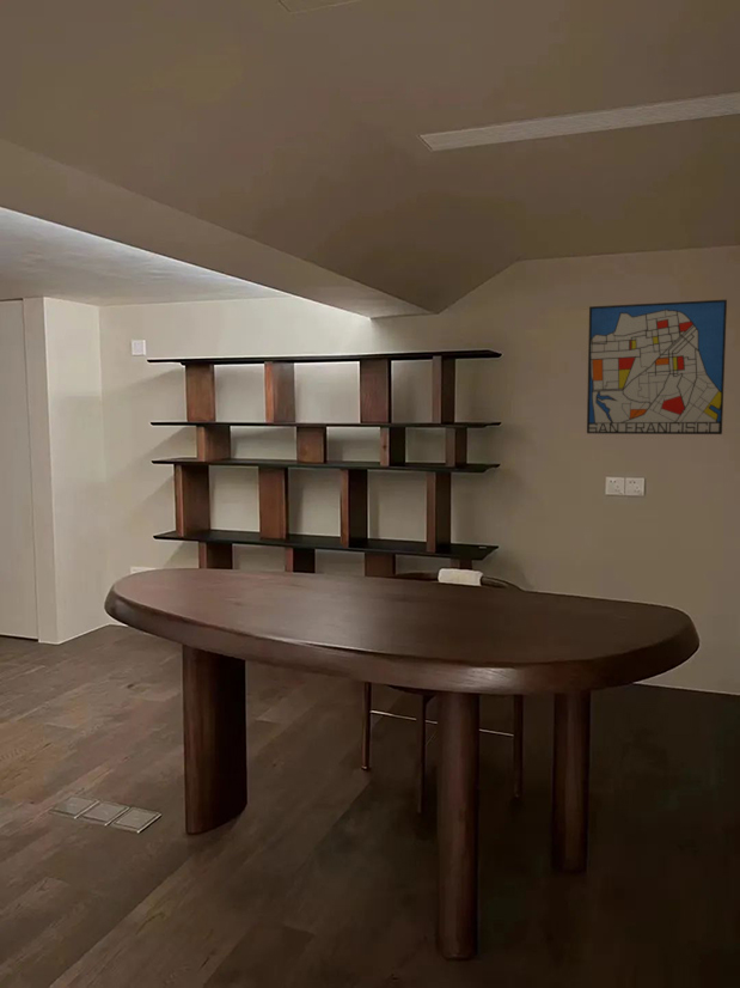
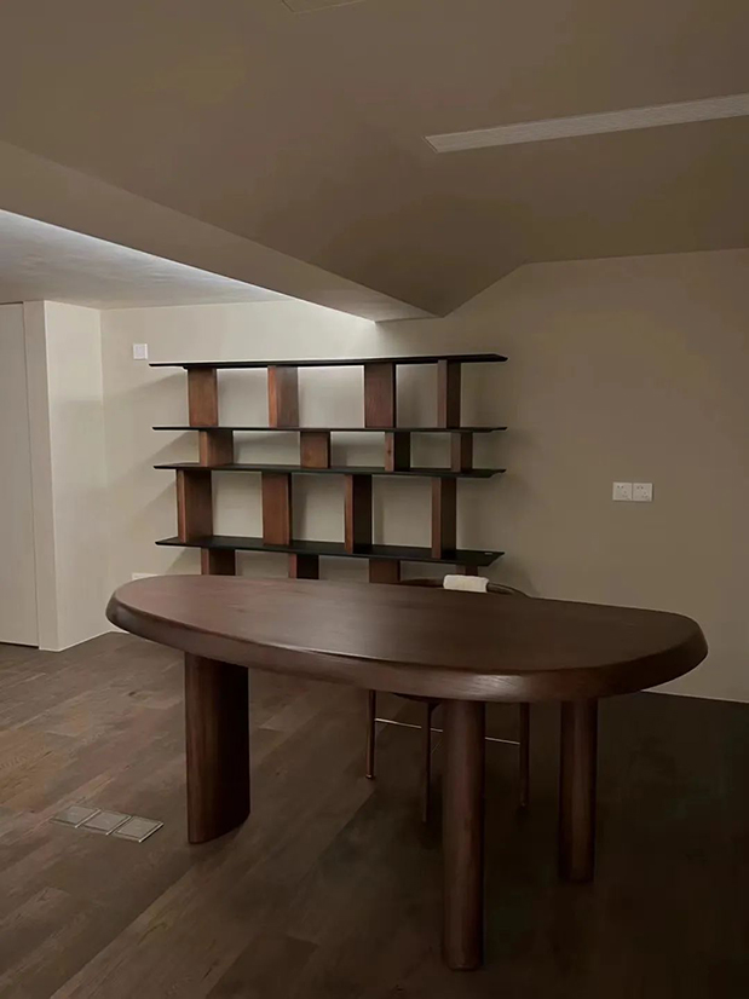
- wall art [586,299,728,435]
